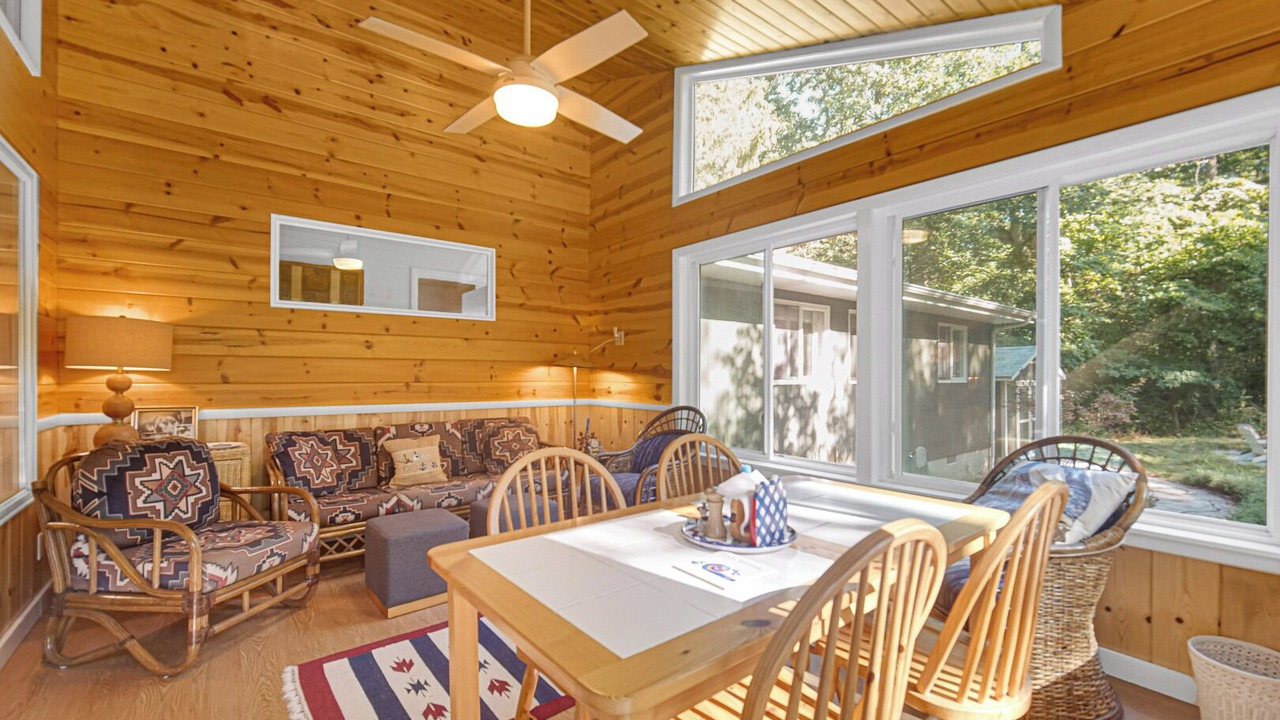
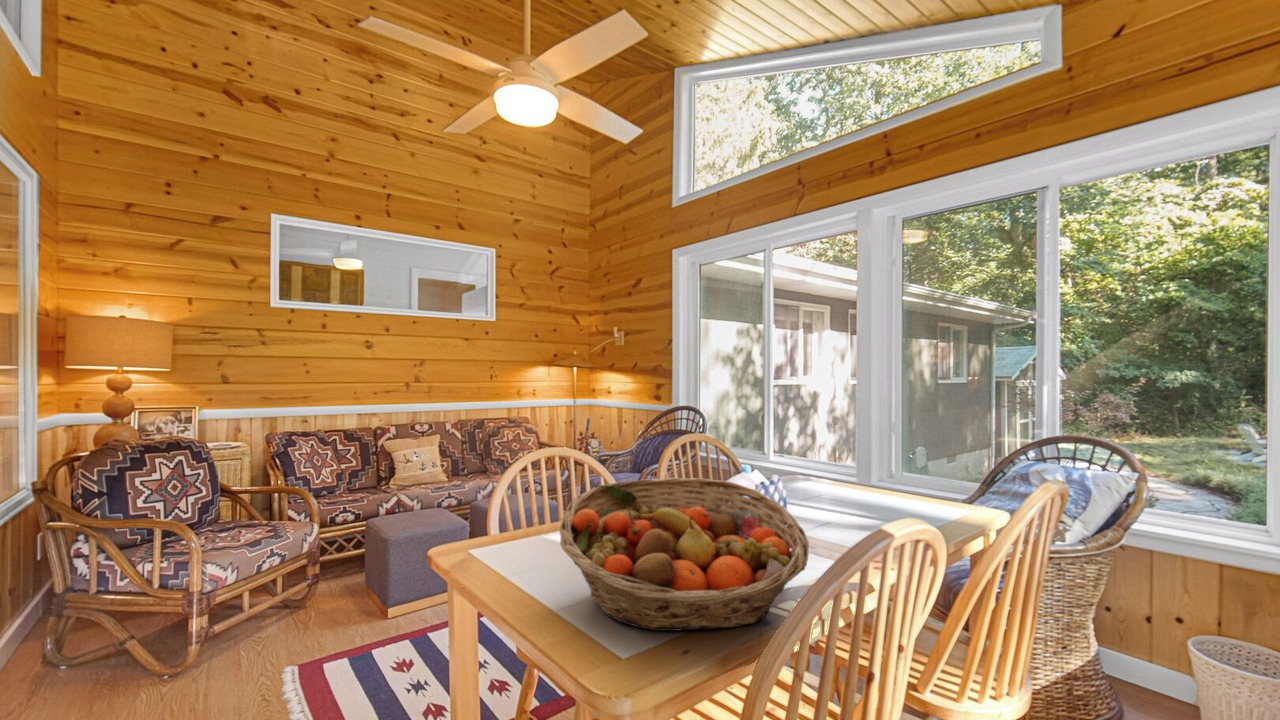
+ fruit basket [559,477,810,632]
